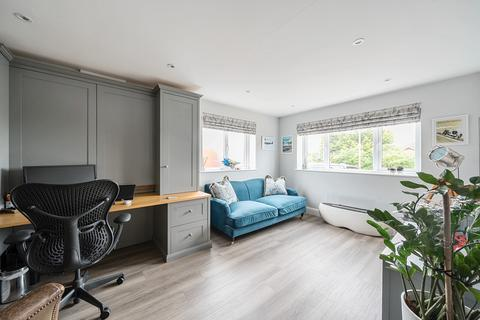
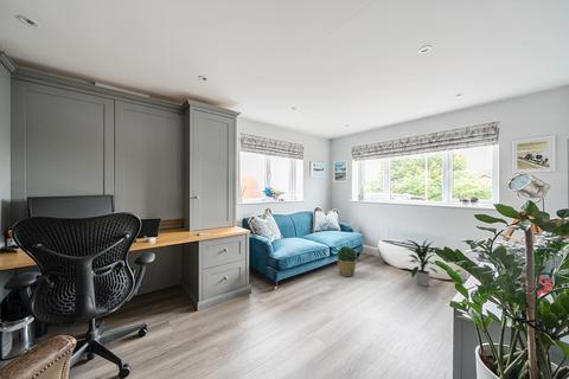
+ potted plant [335,245,358,277]
+ indoor plant [402,239,445,287]
